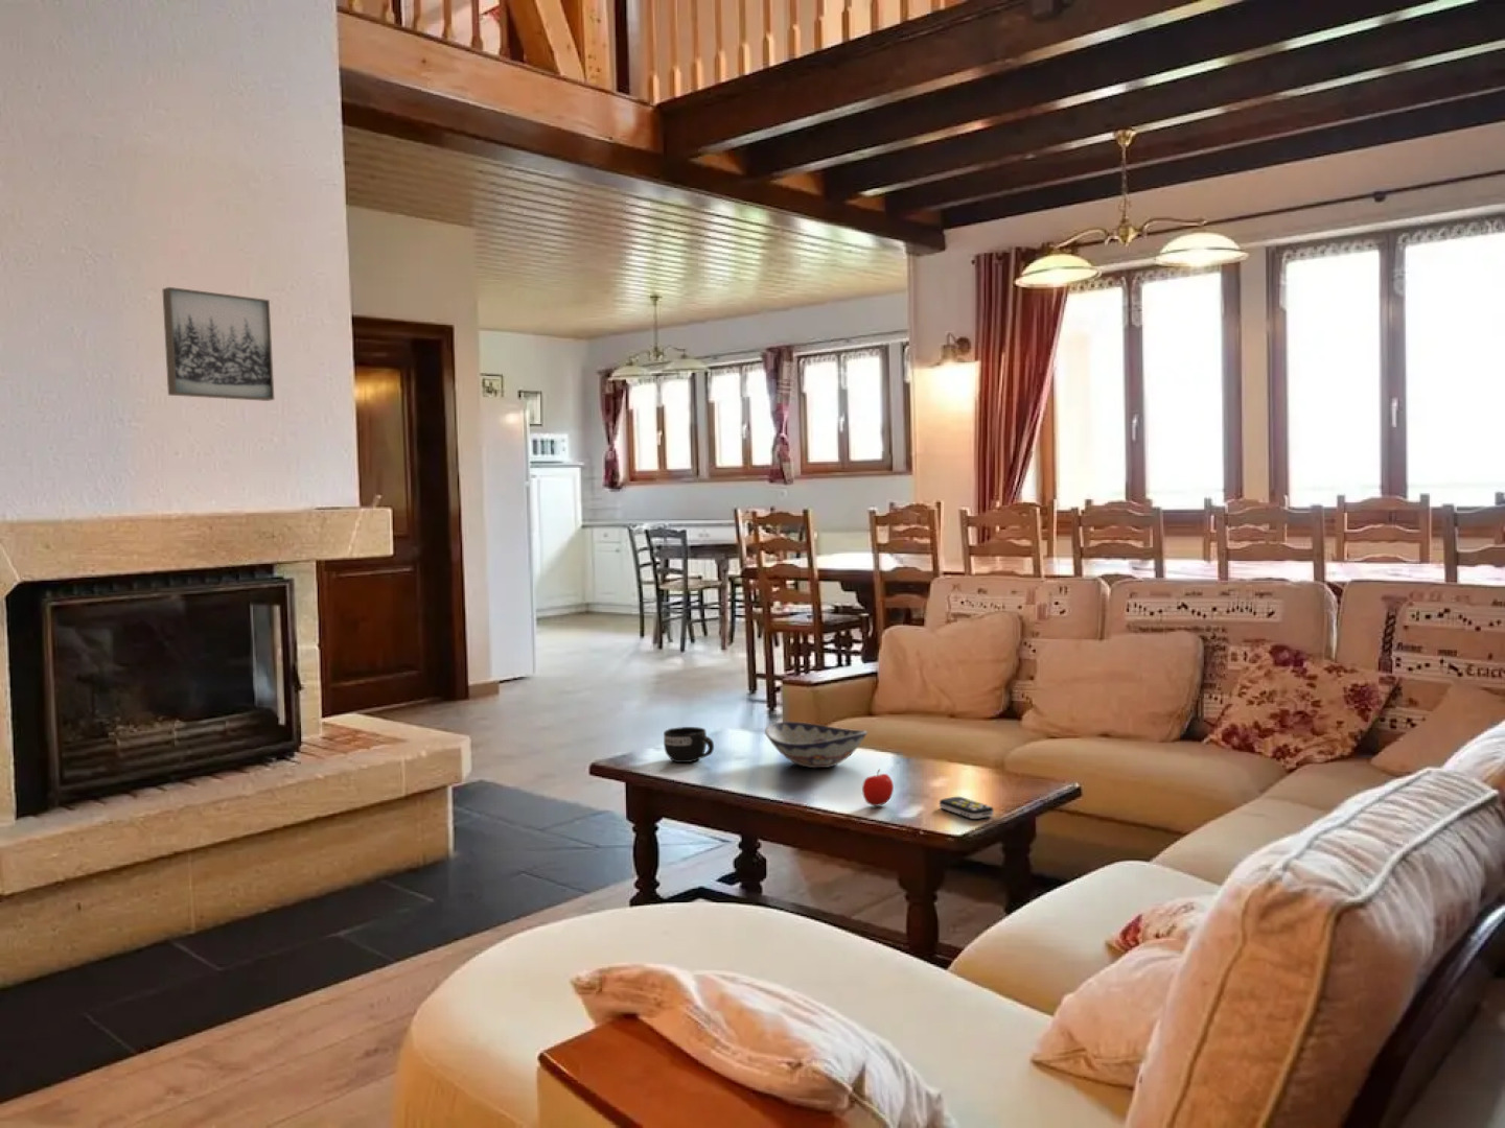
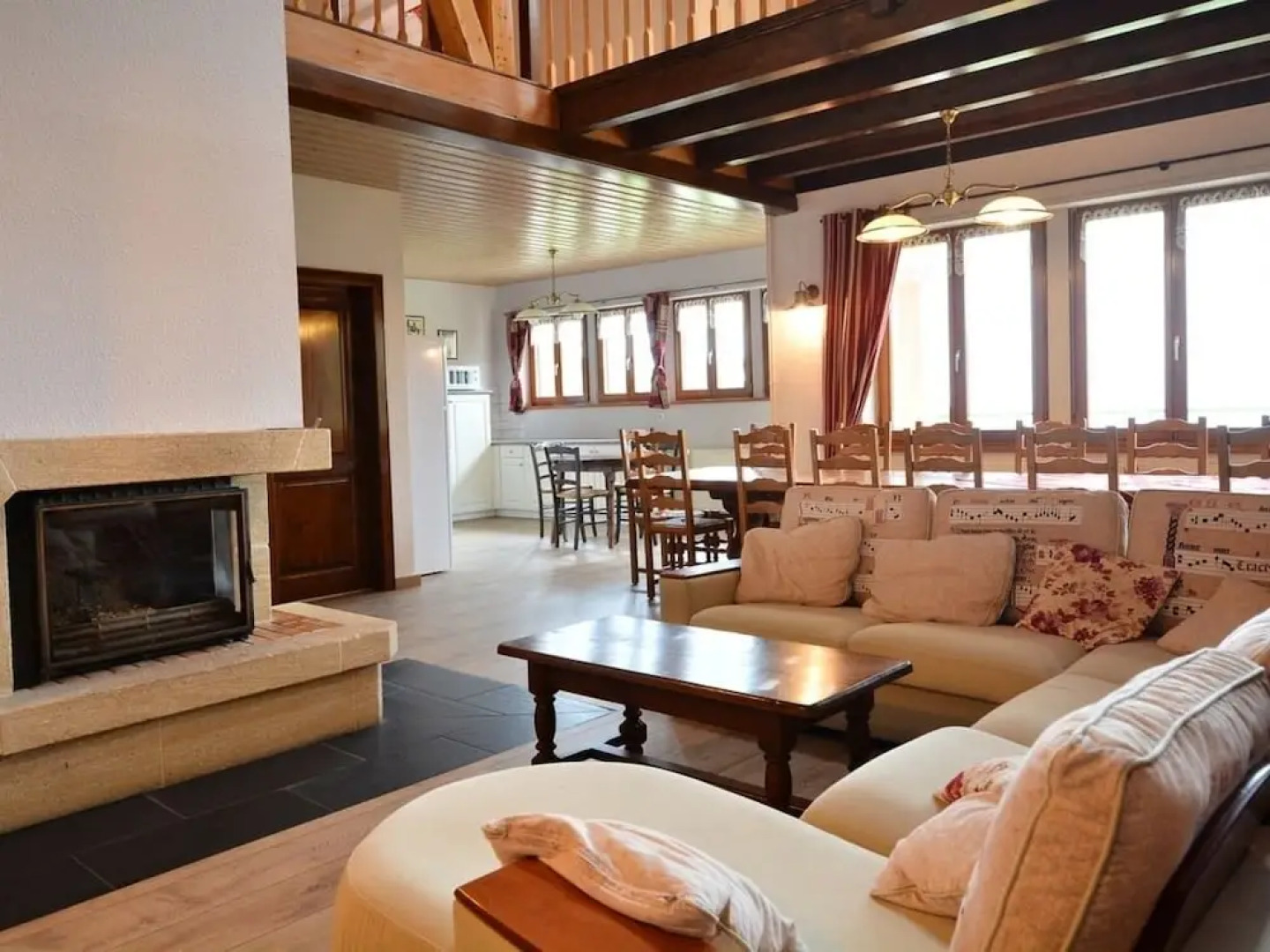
- mug [662,726,715,763]
- apple [862,768,895,807]
- decorative bowl [764,720,869,769]
- remote control [939,796,995,820]
- wall art [161,287,275,402]
